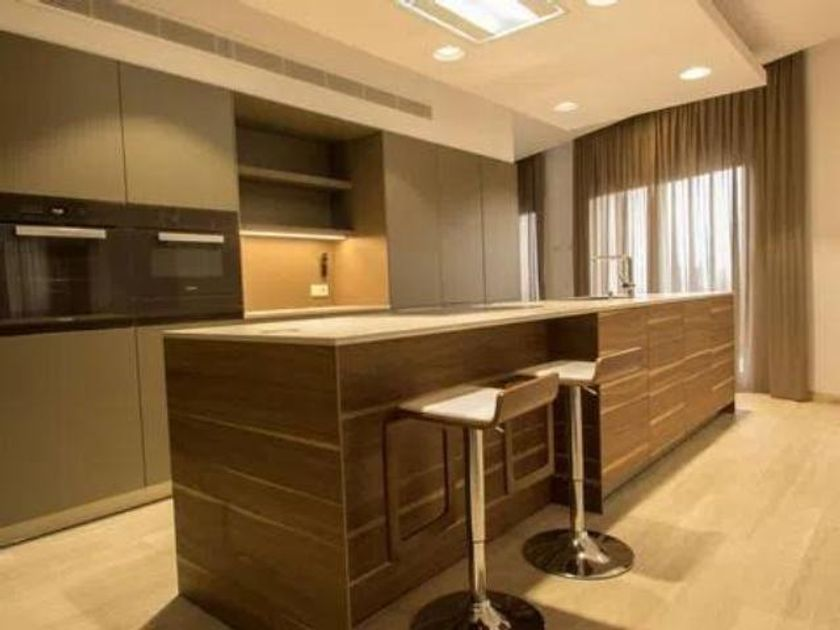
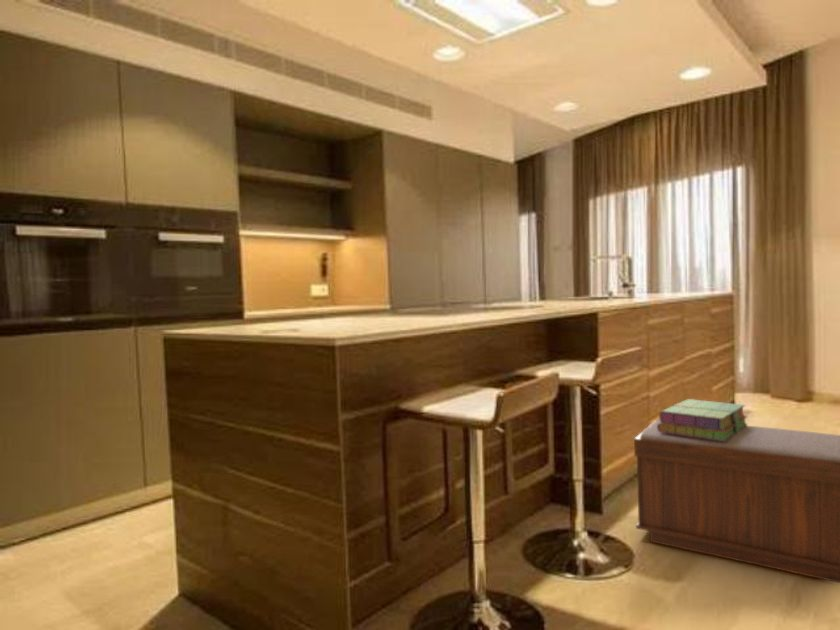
+ bench [633,418,840,584]
+ stack of books [657,398,749,441]
